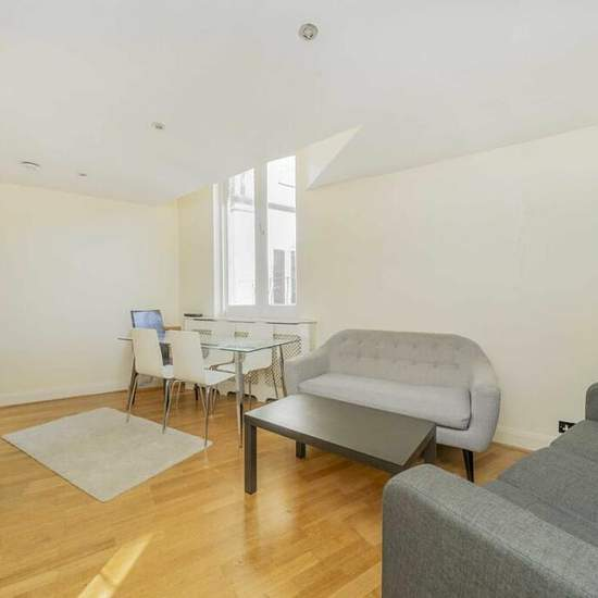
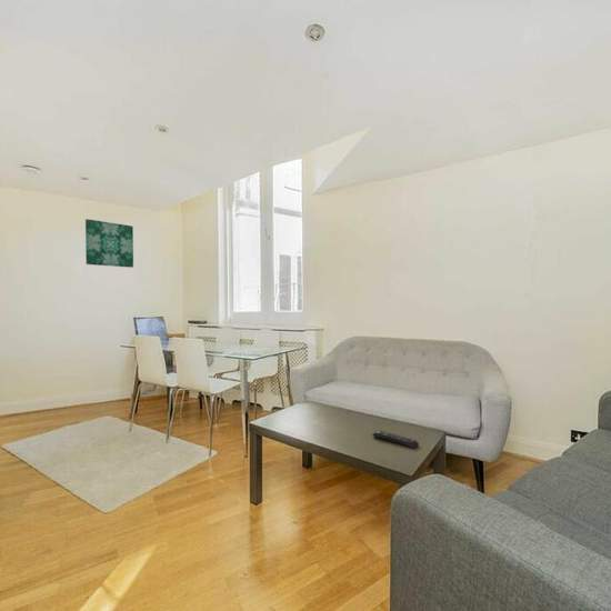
+ remote control [371,430,420,450]
+ wall art [84,218,134,269]
